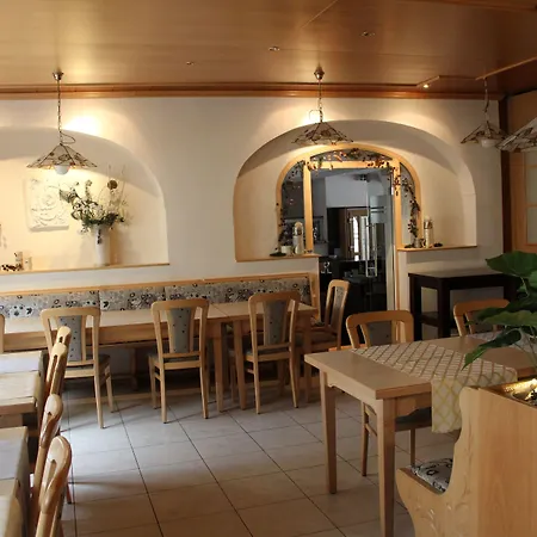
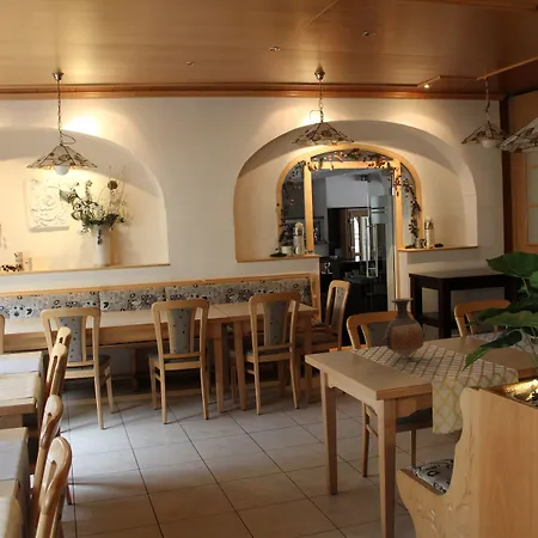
+ vase [381,296,427,357]
